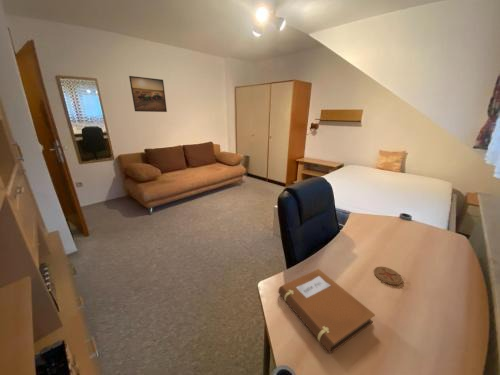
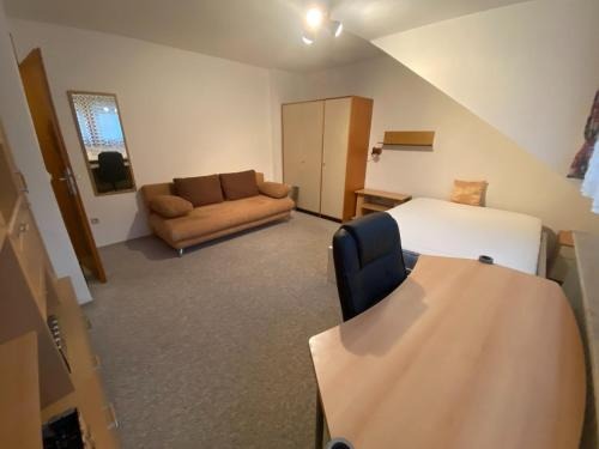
- coaster [373,266,404,286]
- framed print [128,75,168,113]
- notebook [277,268,376,354]
